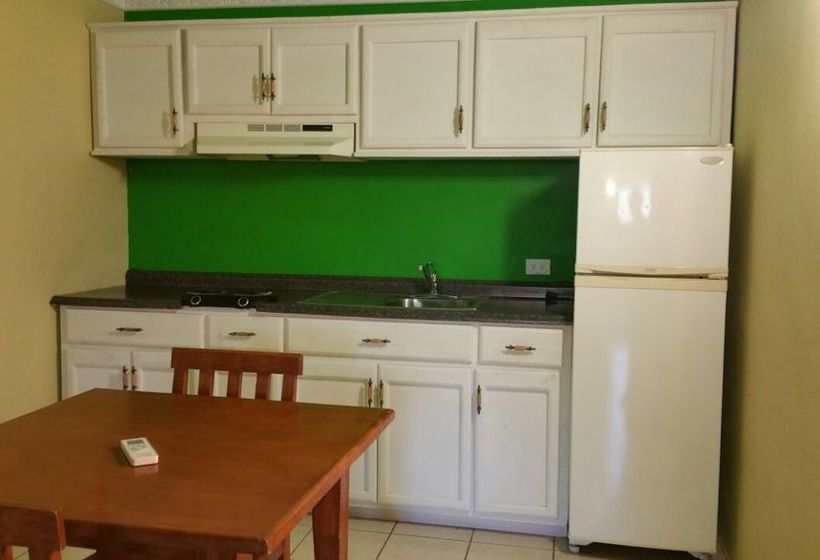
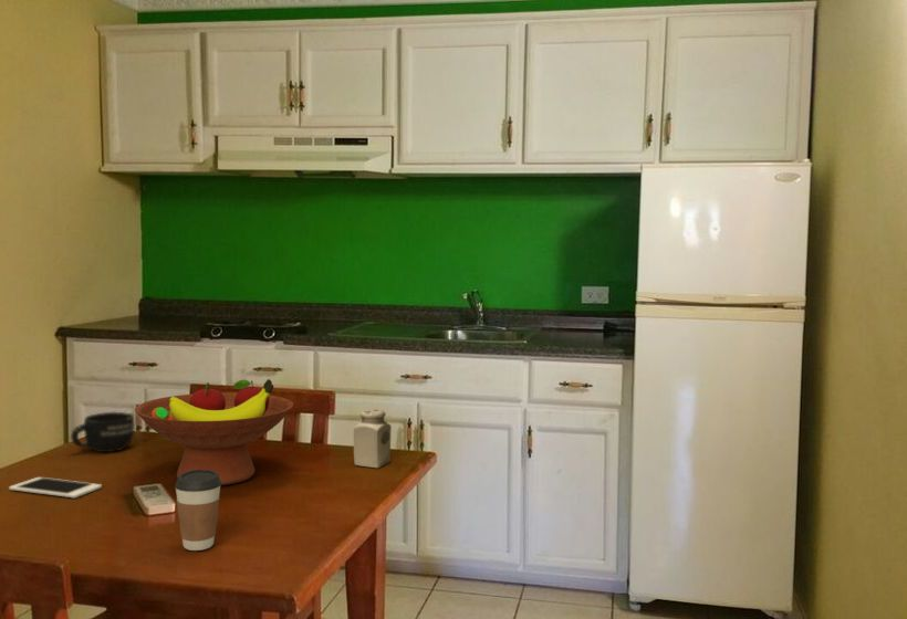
+ coffee cup [174,470,221,552]
+ cell phone [8,476,103,499]
+ salt shaker [353,408,393,469]
+ fruit bowl [134,378,294,486]
+ mug [70,411,136,453]
